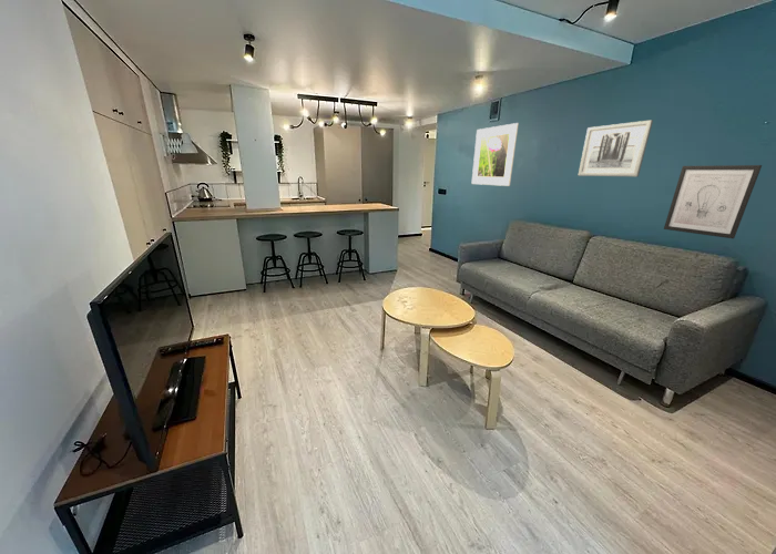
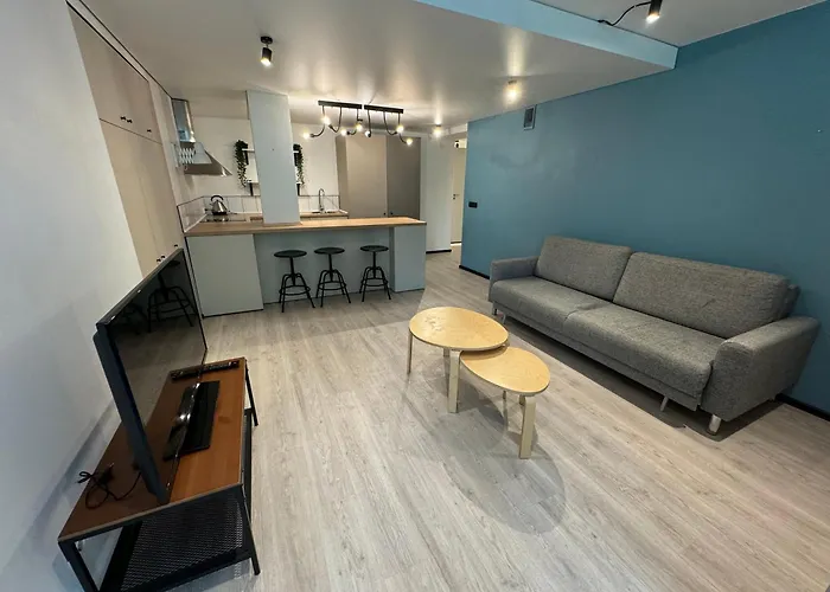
- wall art [663,164,763,239]
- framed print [470,122,520,187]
- wall art [576,119,654,177]
